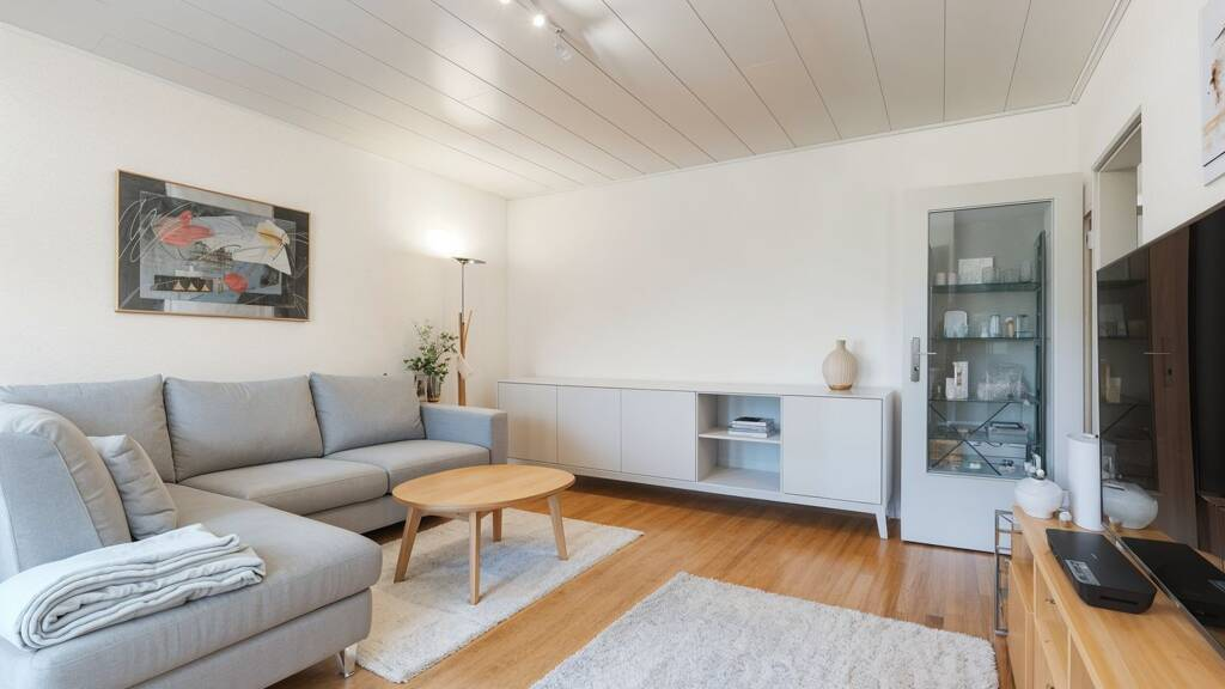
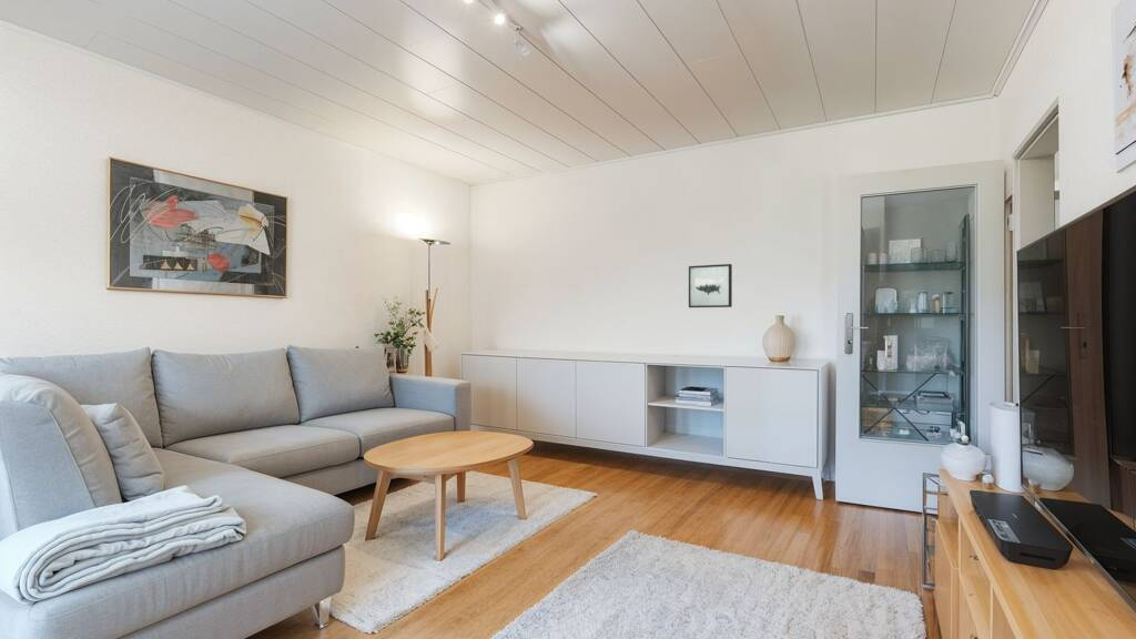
+ wall art [688,263,733,308]
